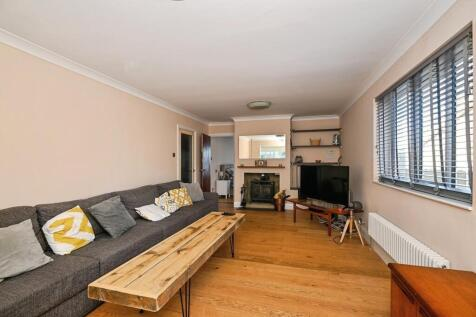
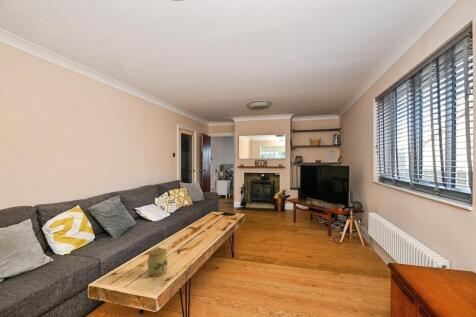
+ jar [147,246,169,278]
